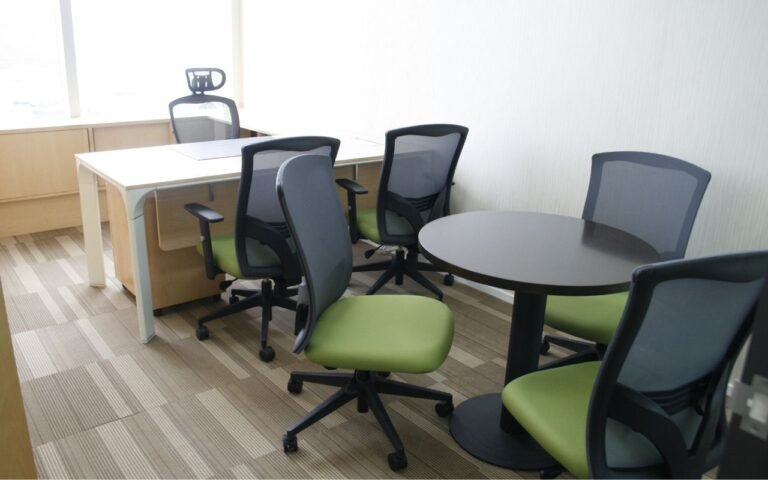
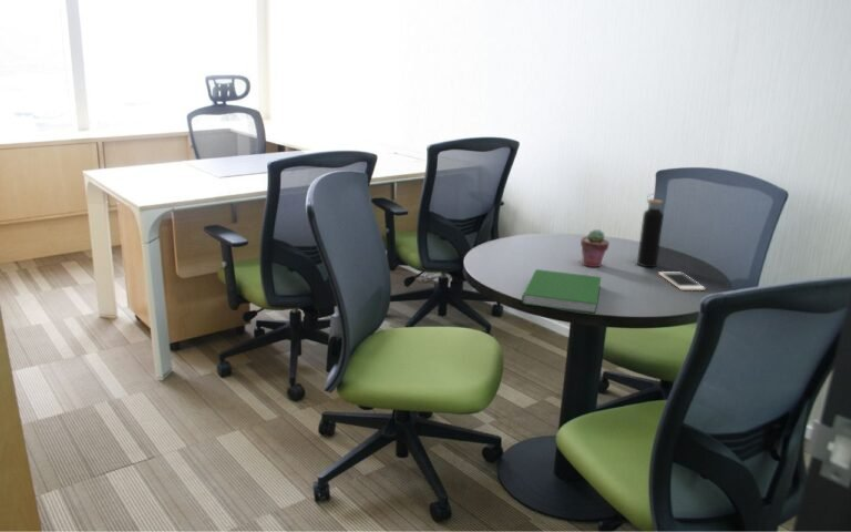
+ potted succulent [580,228,611,268]
+ water bottle [636,193,665,268]
+ cell phone [657,270,706,291]
+ hardcover book [521,268,603,315]
